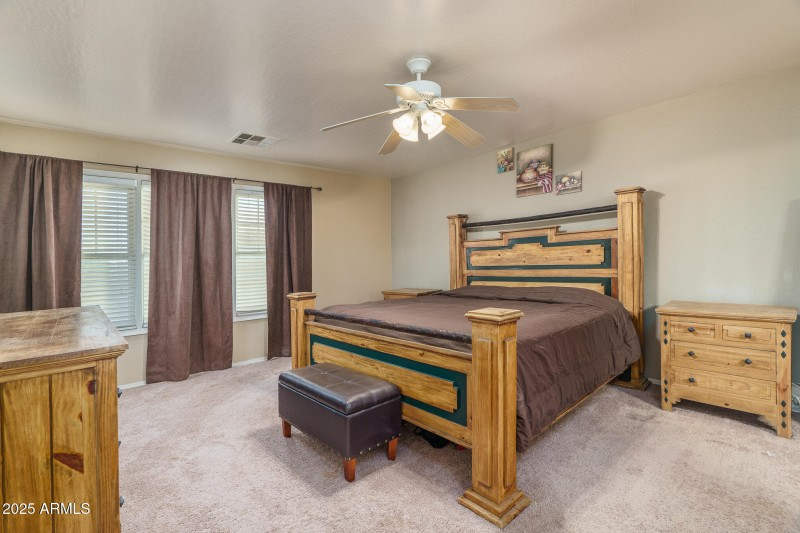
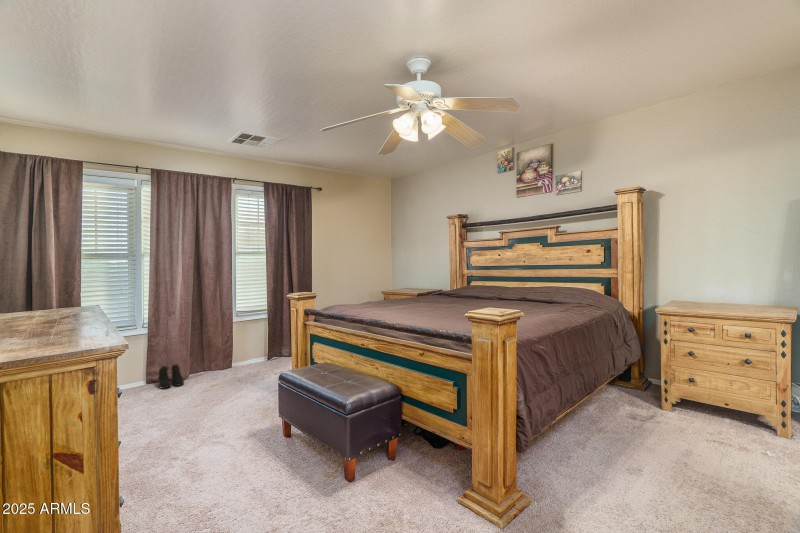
+ boots [157,363,185,389]
